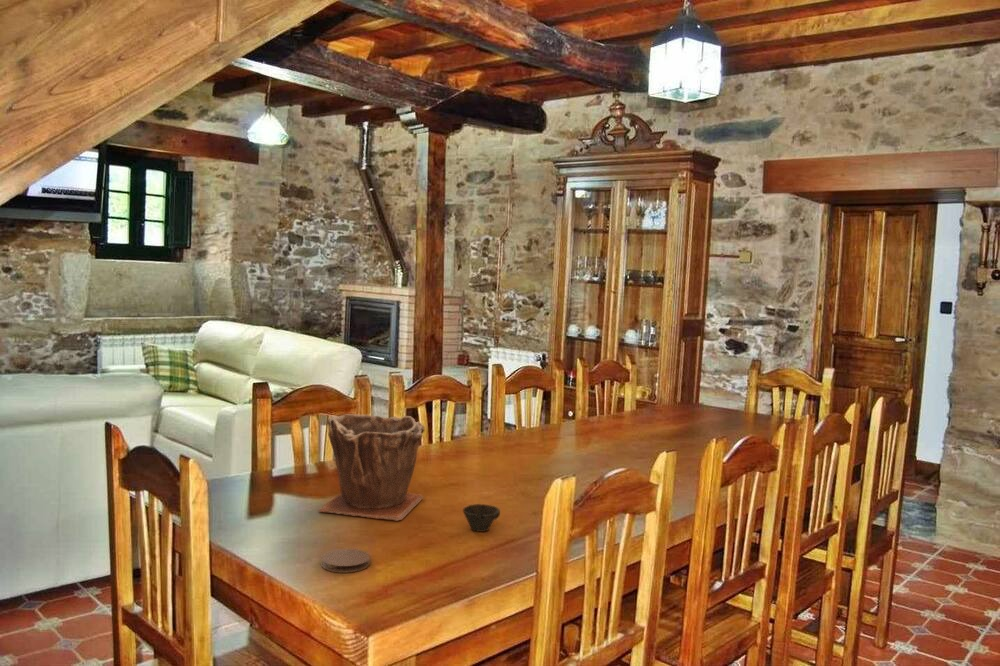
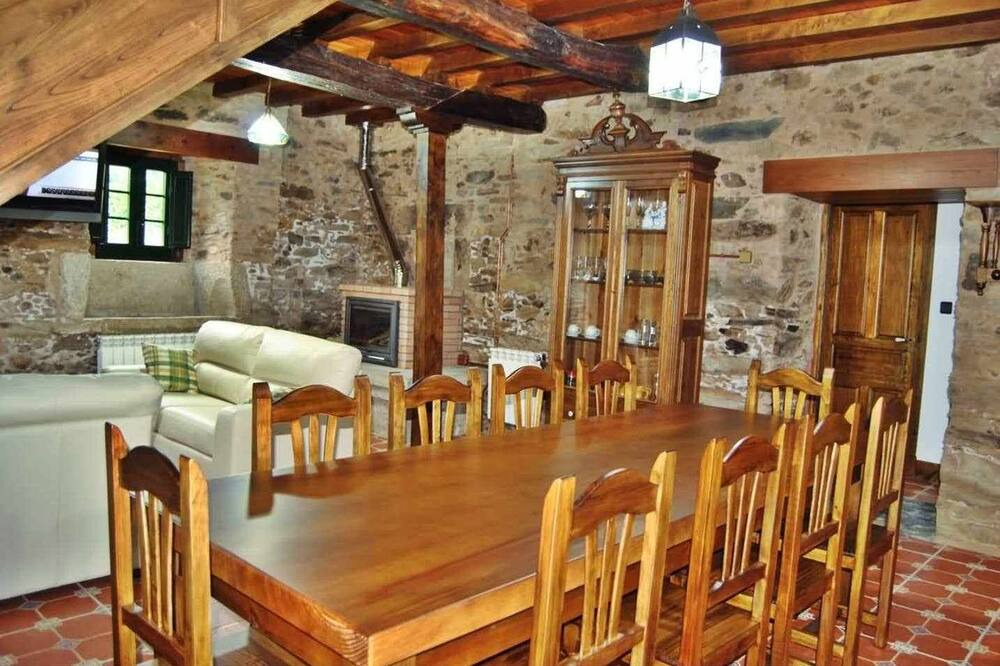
- coaster [320,548,371,574]
- plant pot [317,413,426,522]
- cup [462,503,501,533]
